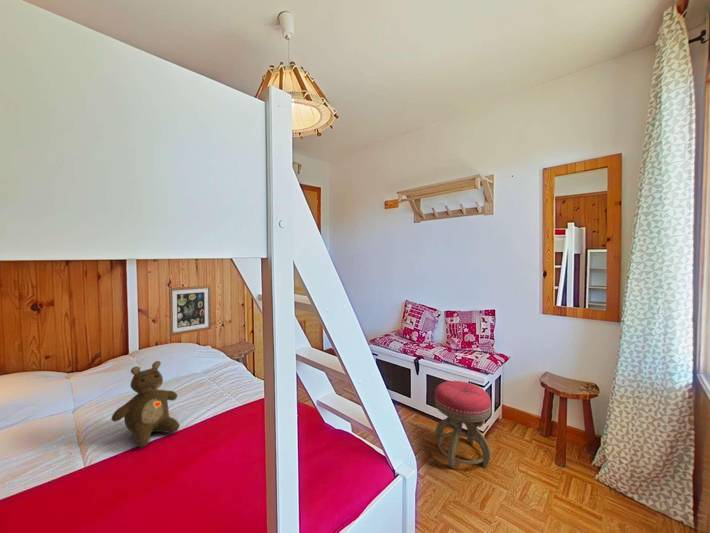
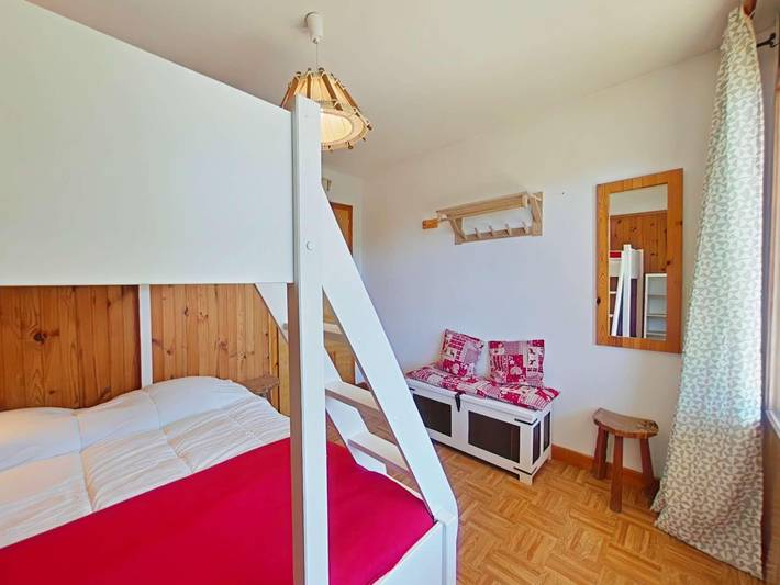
- stool [434,380,492,469]
- teddy bear [110,360,180,448]
- wall art [168,285,213,337]
